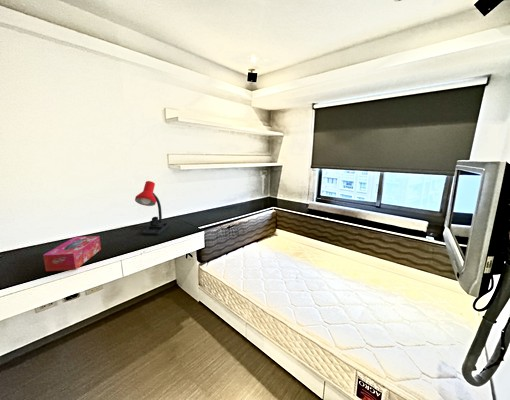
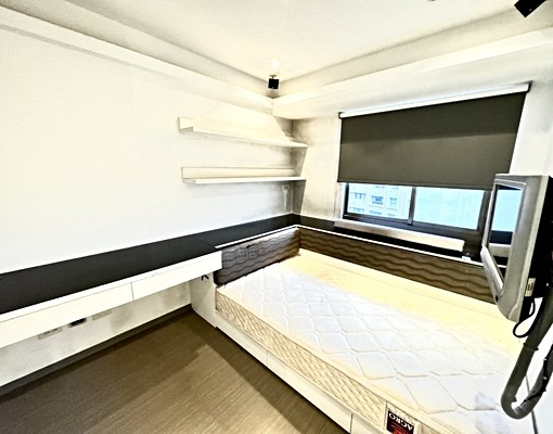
- tissue box [42,235,102,272]
- desk lamp [134,180,170,236]
